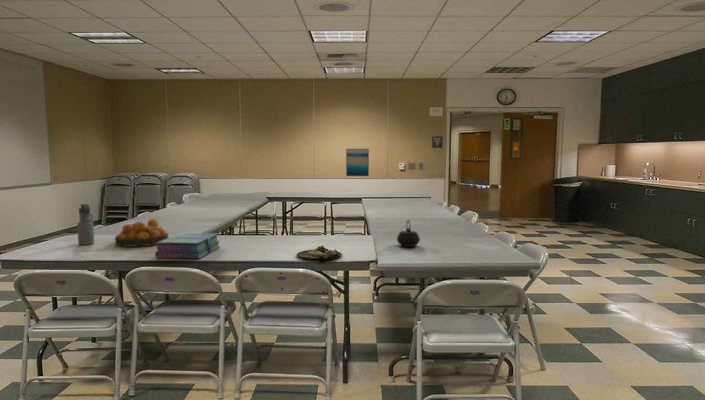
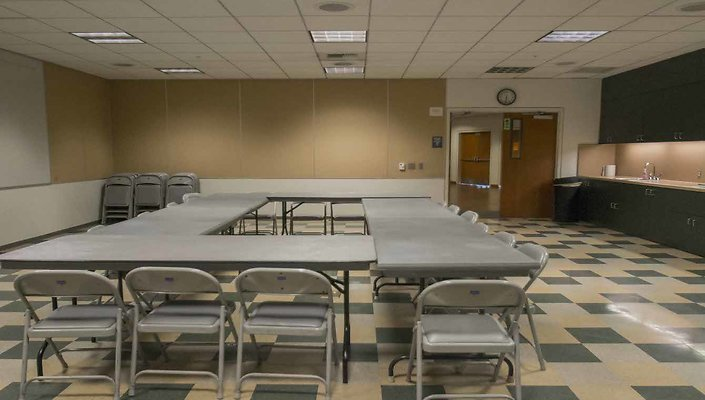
- water bottle [76,203,95,246]
- wall art [345,148,370,177]
- fruit bowl [114,218,169,248]
- kettle [396,219,421,248]
- stack of books [154,232,221,260]
- dinner plate [296,244,343,262]
